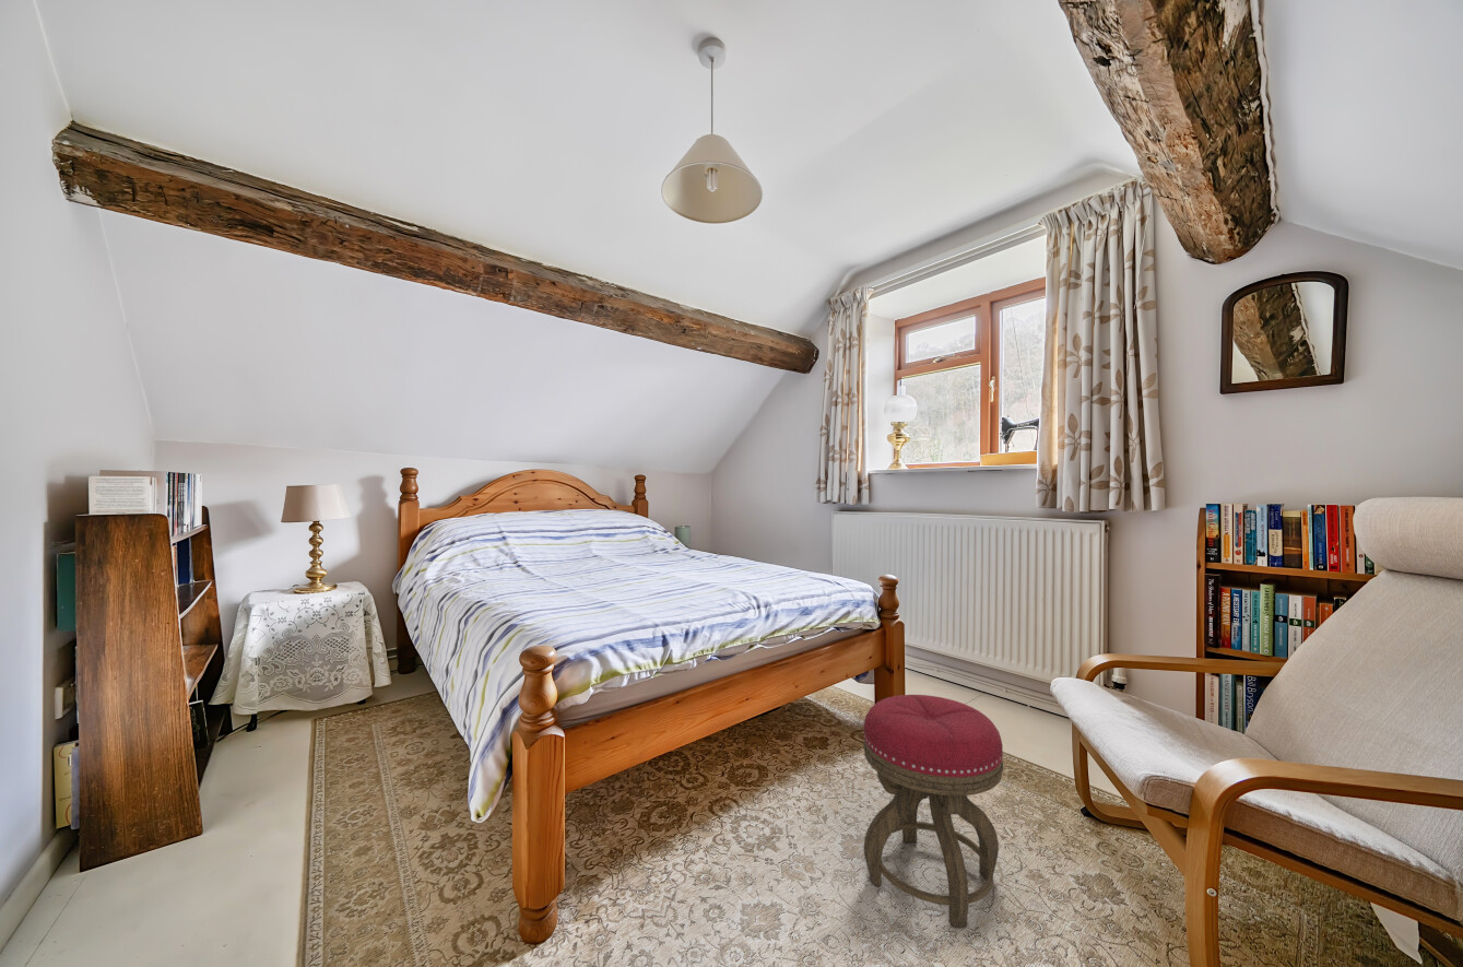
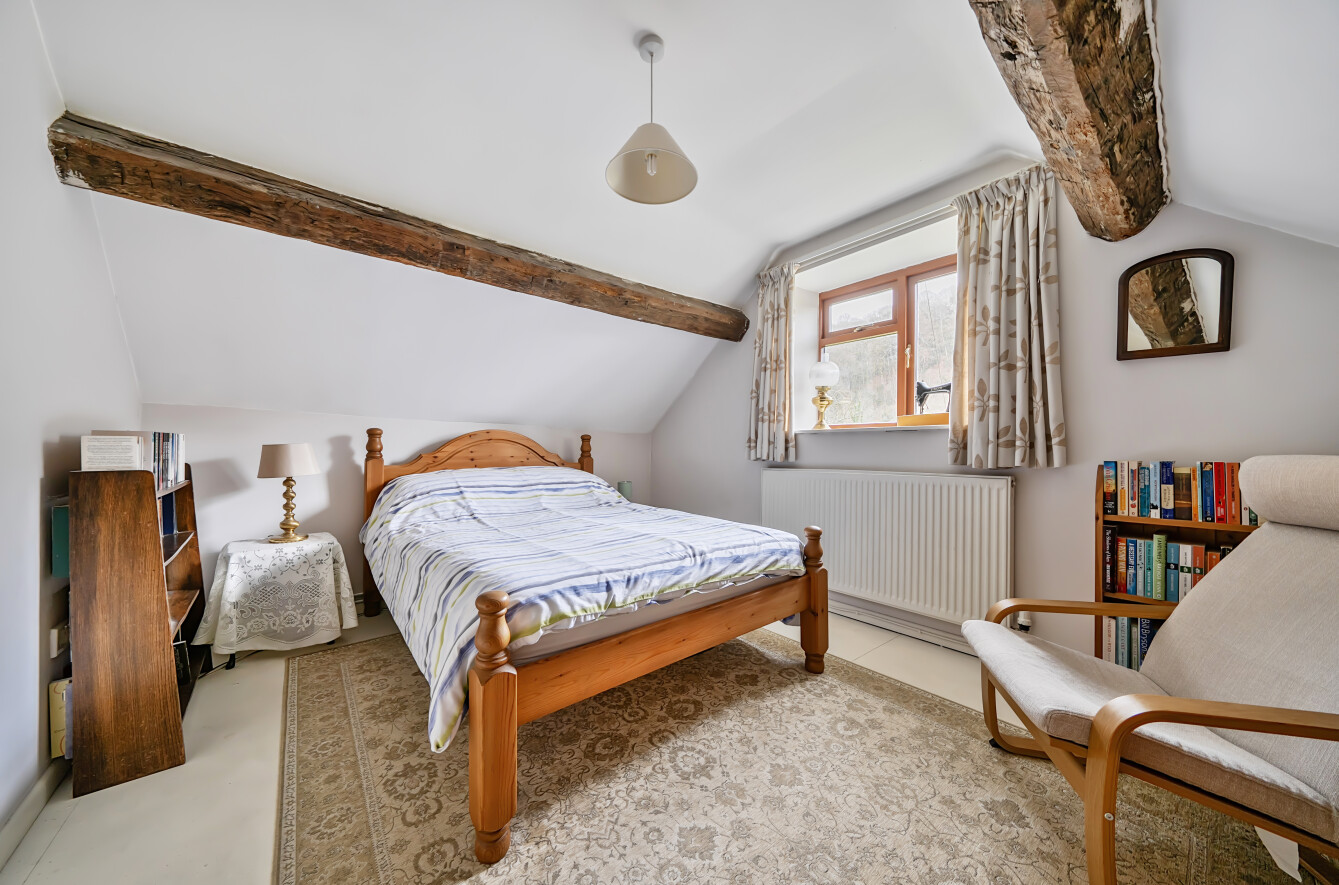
- stool [862,694,1004,929]
